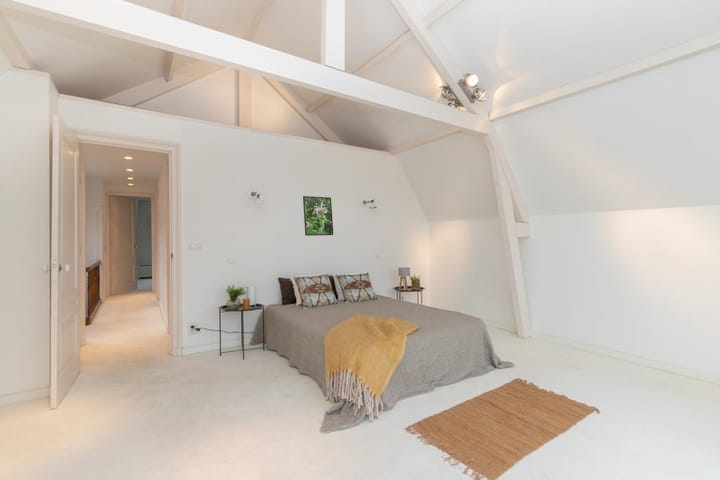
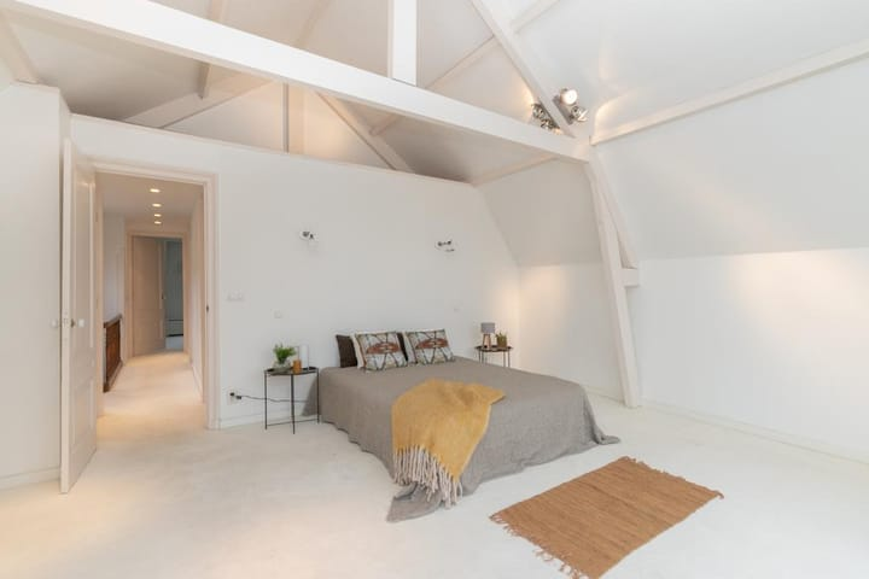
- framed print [302,195,335,237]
